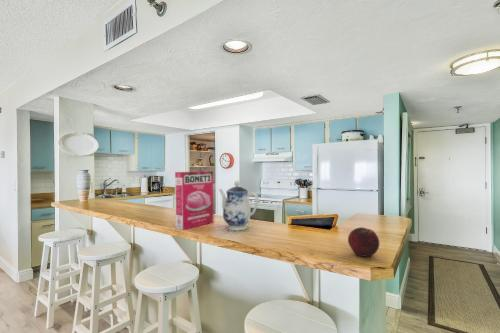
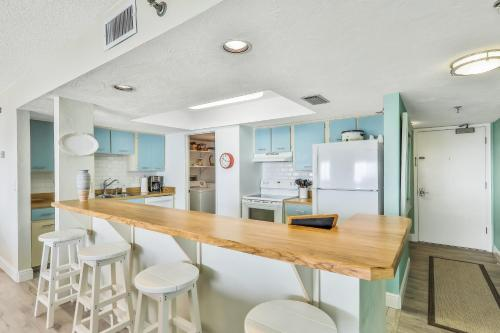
- teapot [218,180,260,231]
- fruit [347,226,380,258]
- cereal box [174,170,214,231]
